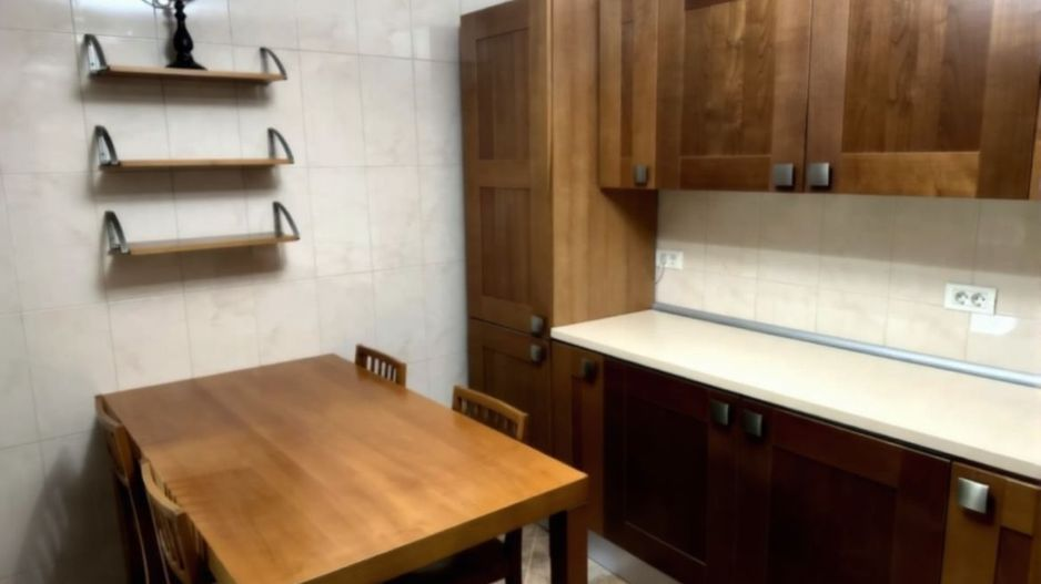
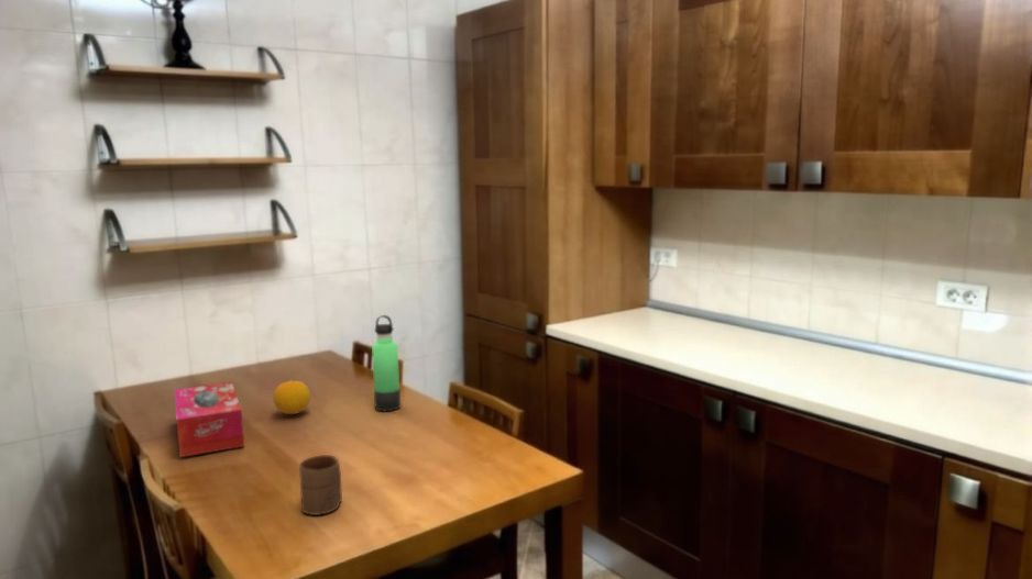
+ cup [298,454,343,516]
+ tissue box [174,381,245,458]
+ thermos bottle [371,314,402,412]
+ fruit [272,378,311,415]
